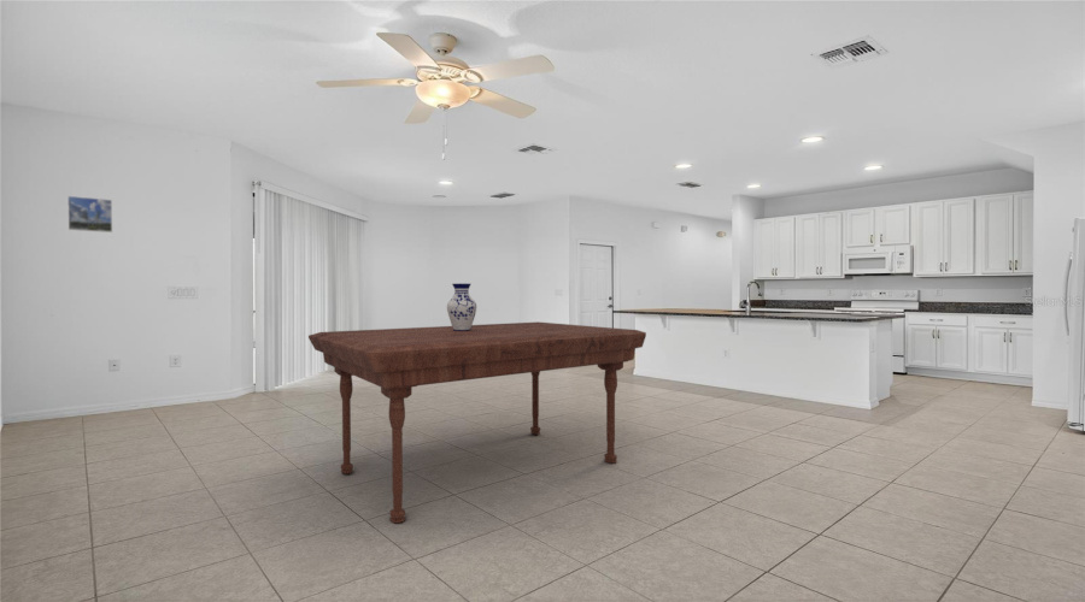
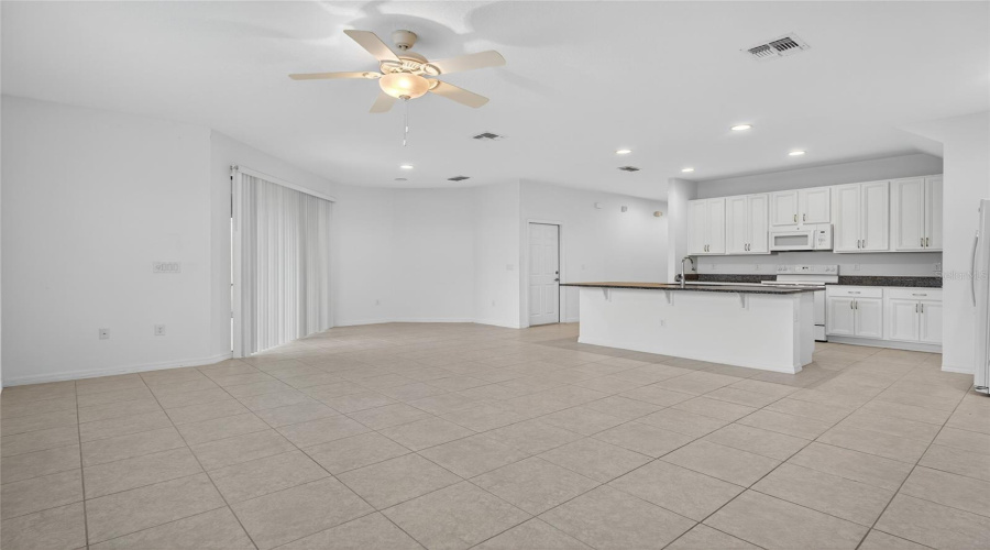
- vase [446,283,477,331]
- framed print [66,195,113,234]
- dining table [307,321,647,525]
